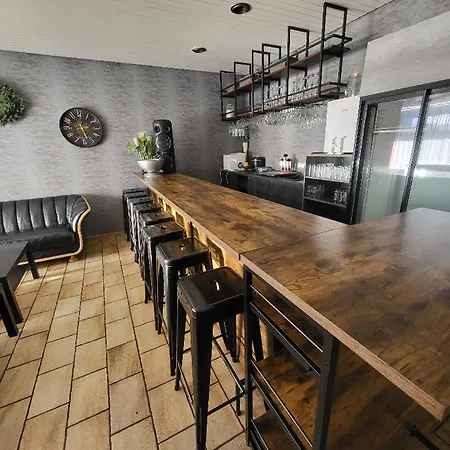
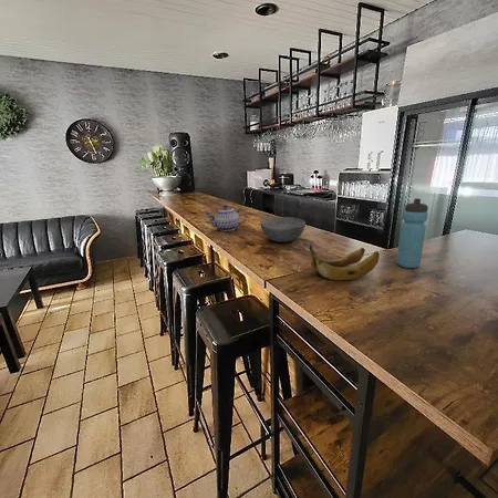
+ bowl [259,216,307,243]
+ water bottle [396,197,429,269]
+ banana [309,243,381,281]
+ teapot [205,204,248,232]
